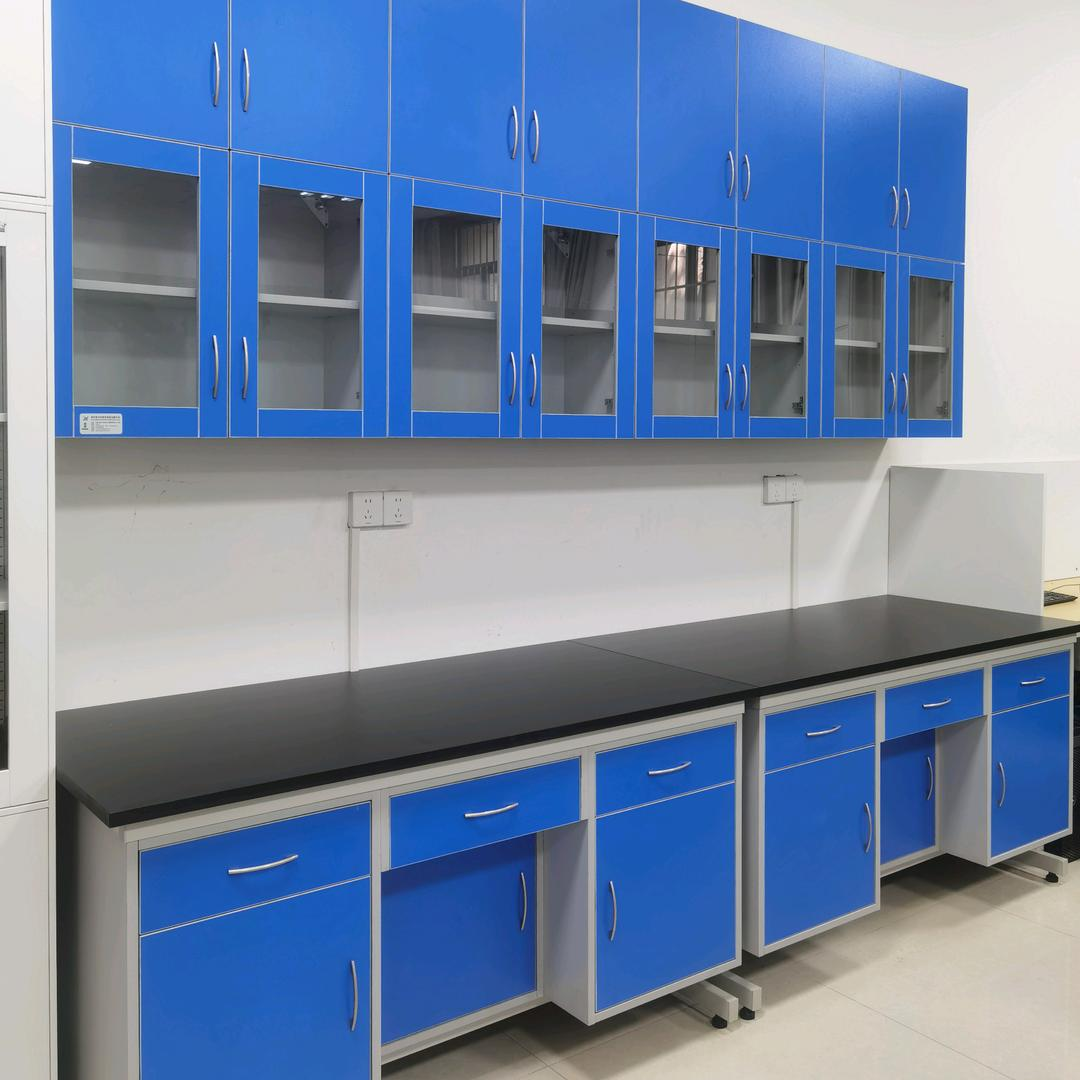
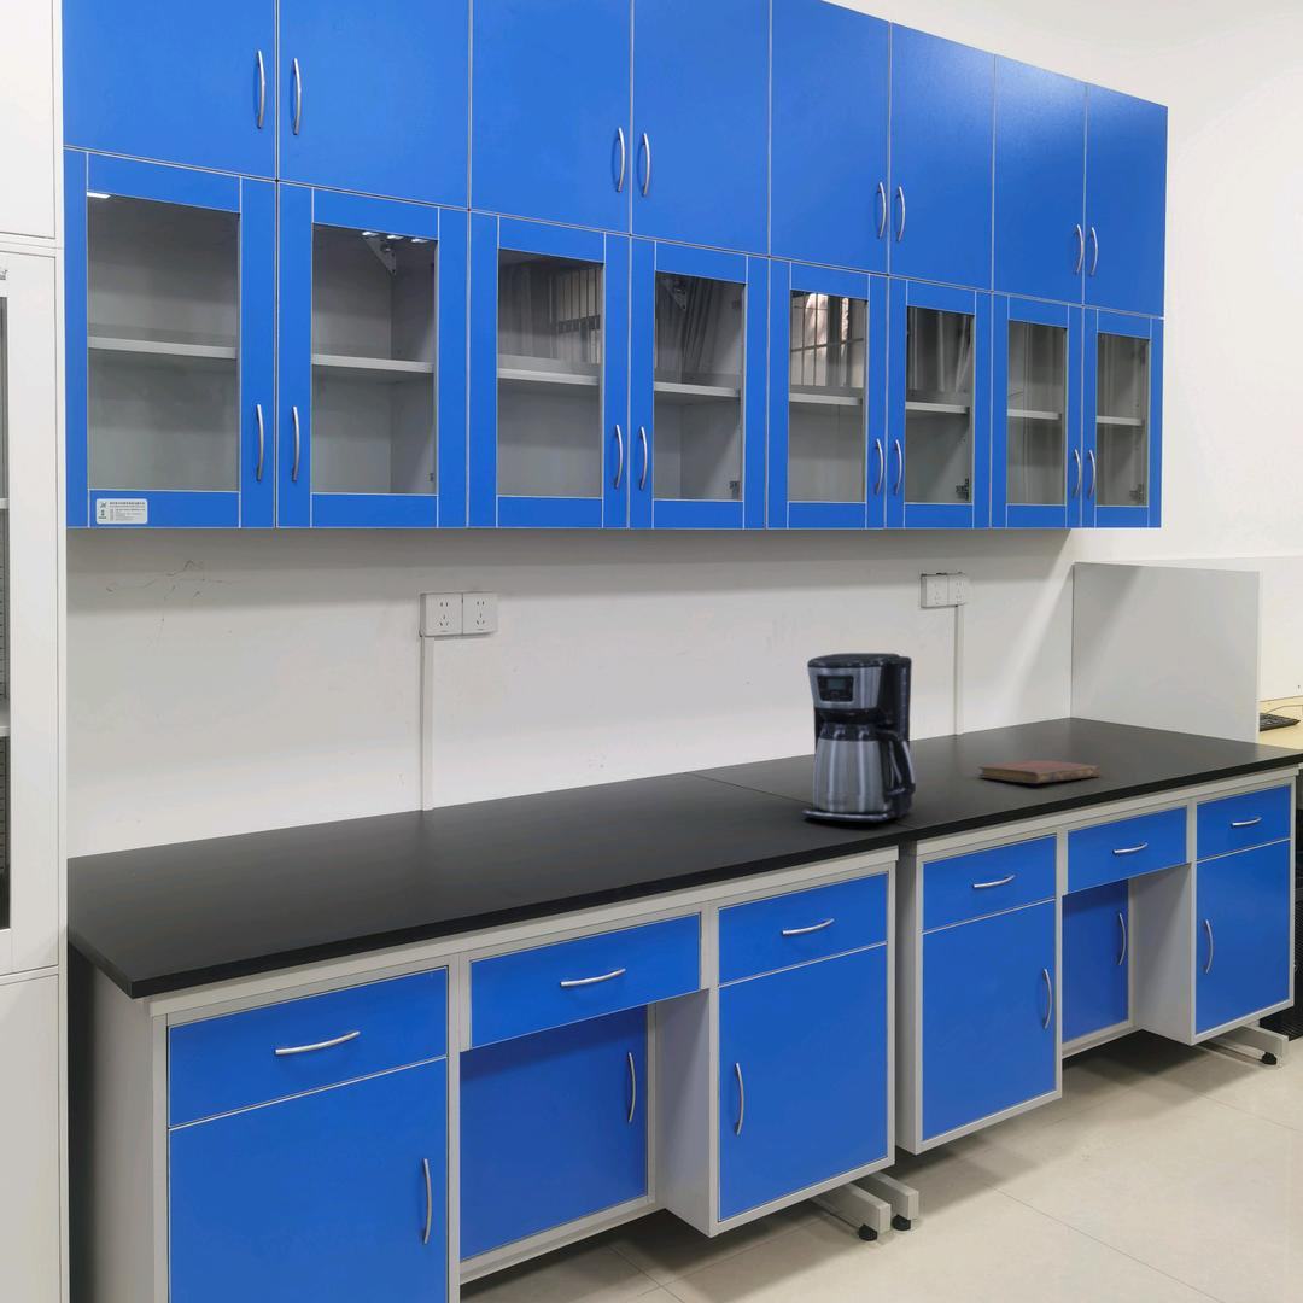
+ notebook [977,759,1102,784]
+ coffee maker [801,652,917,824]
